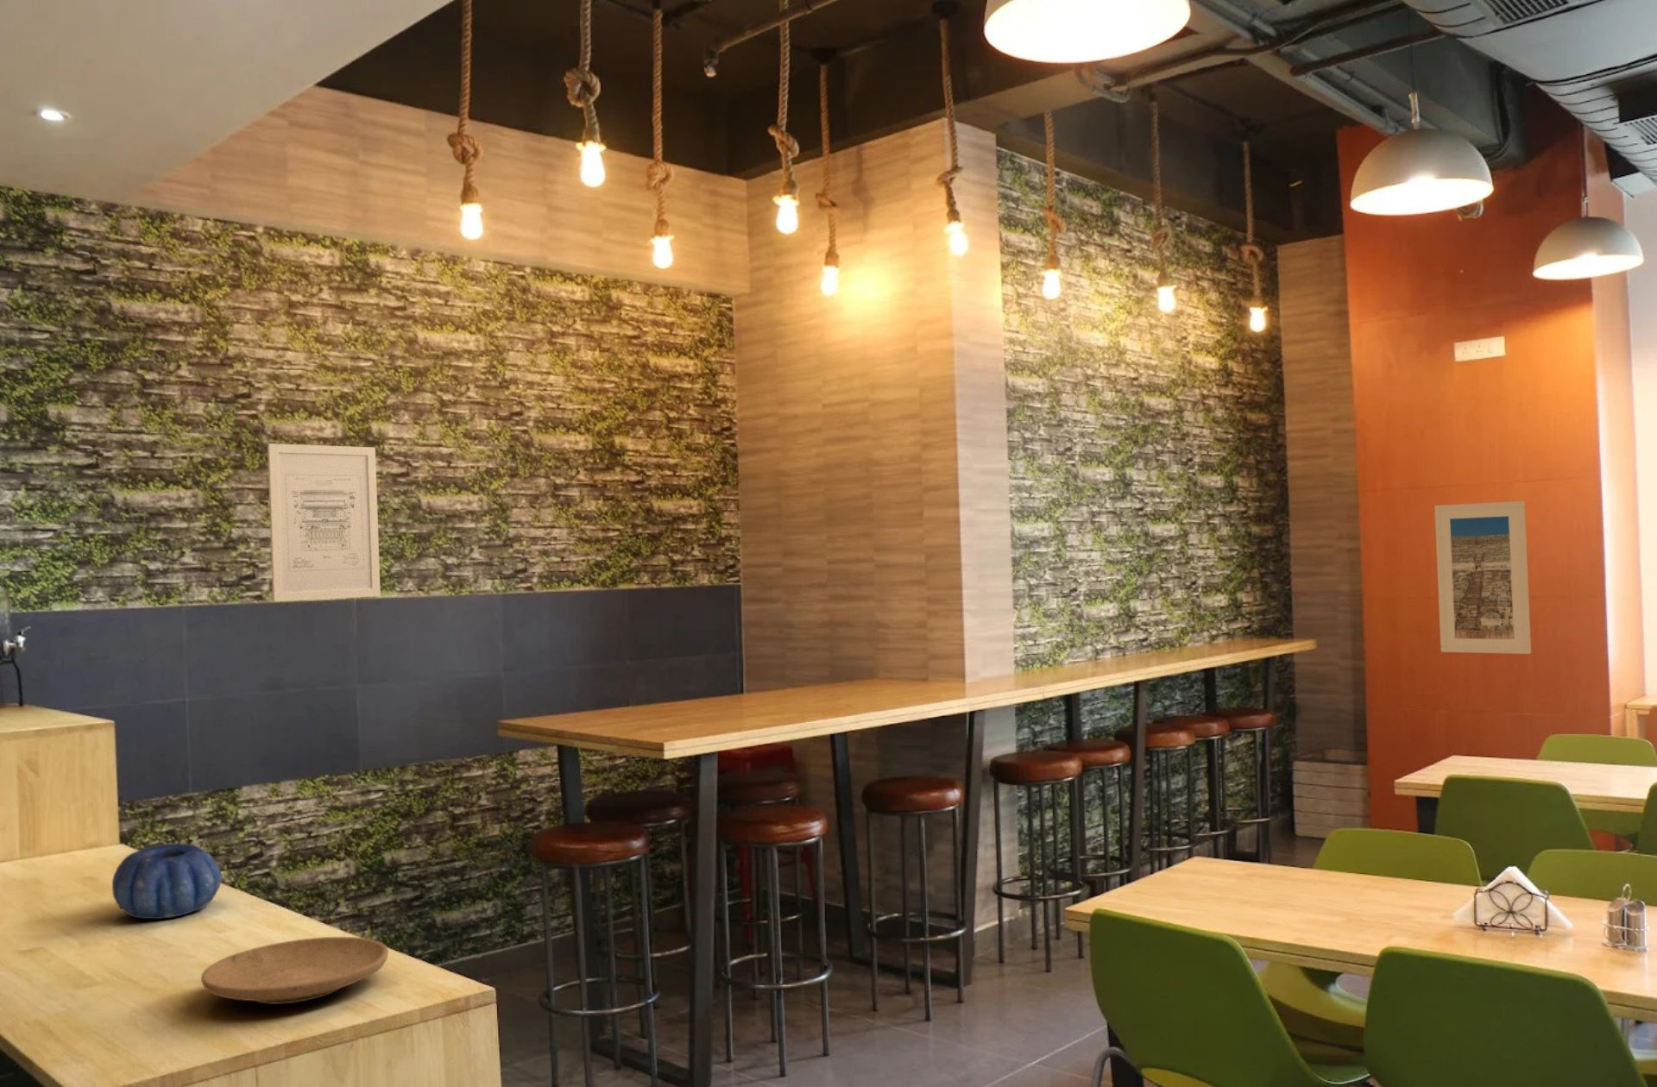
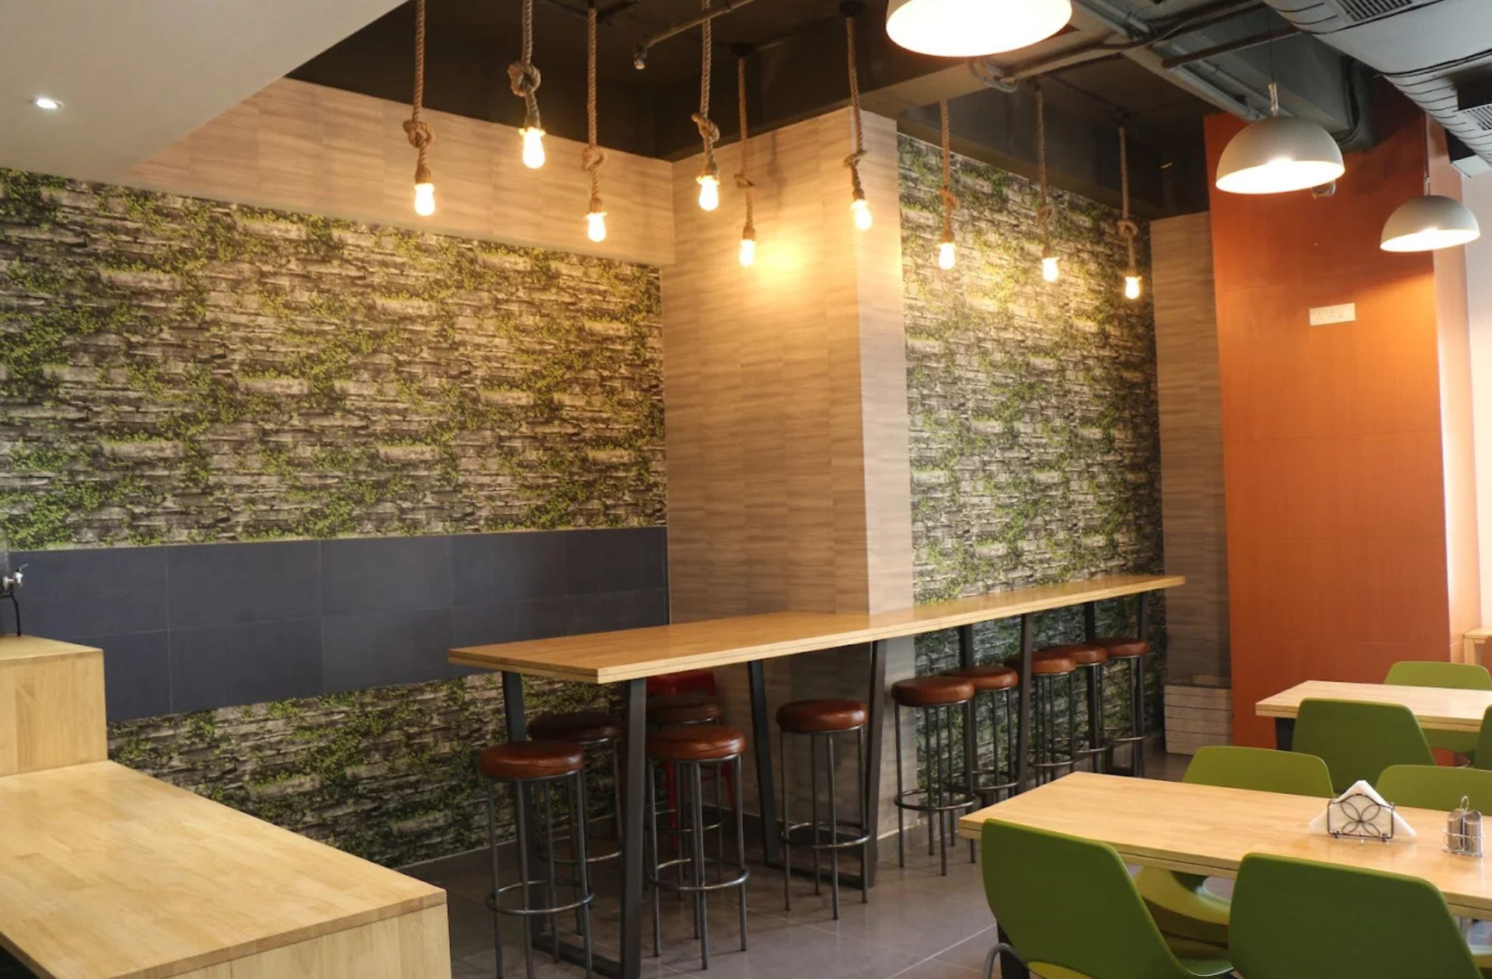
- decorative bowl [112,843,222,920]
- plate [200,937,389,1005]
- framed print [1434,500,1532,655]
- wall art [267,443,381,603]
